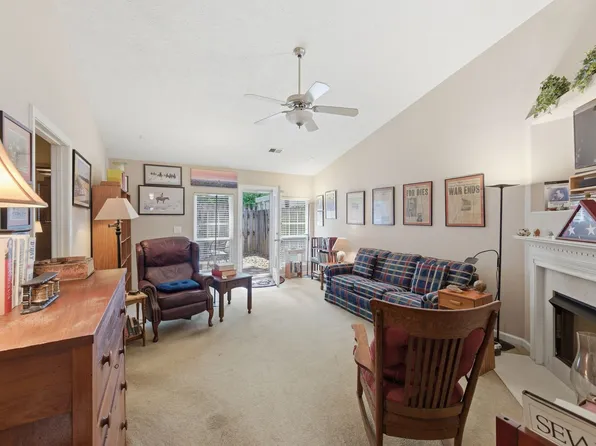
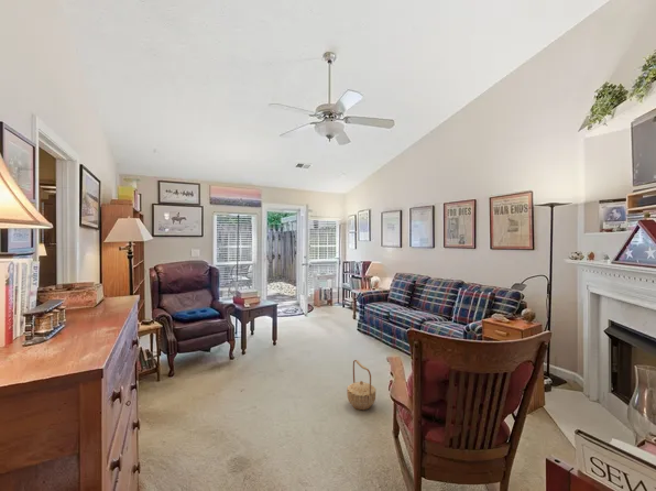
+ basket [346,359,376,411]
